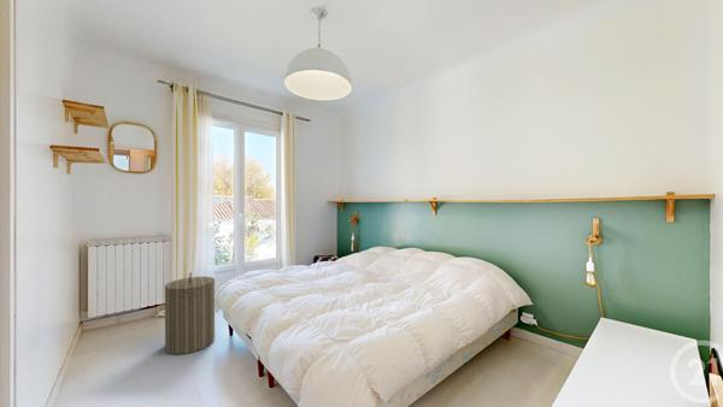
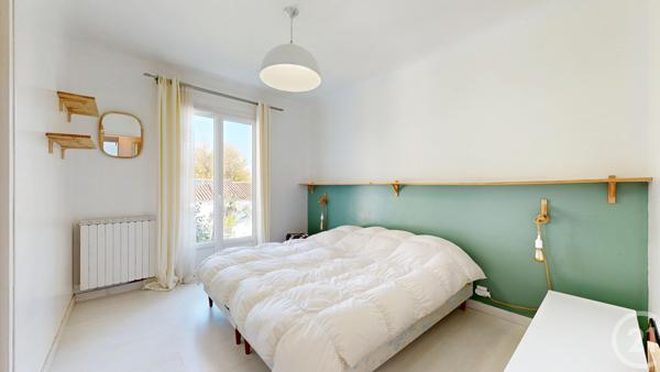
- laundry hamper [164,271,216,356]
